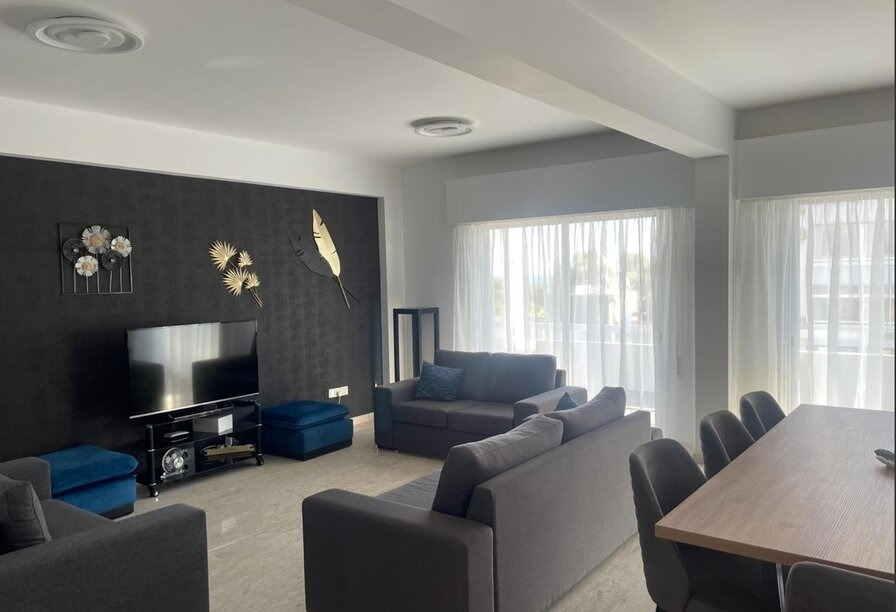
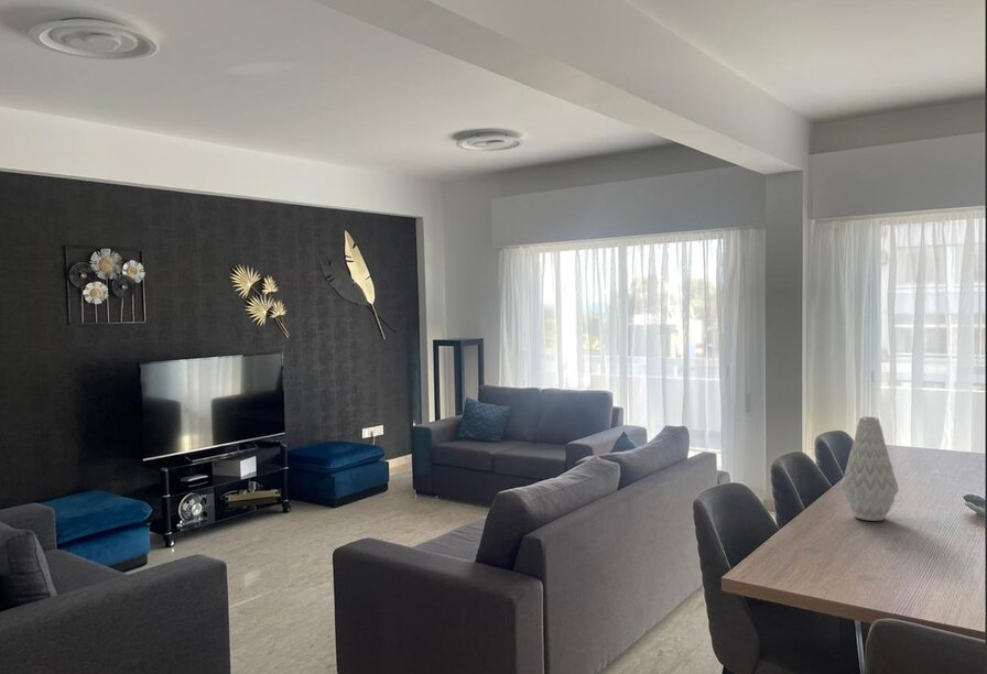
+ vase [840,415,900,522]
